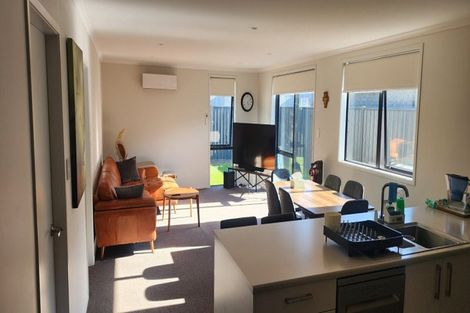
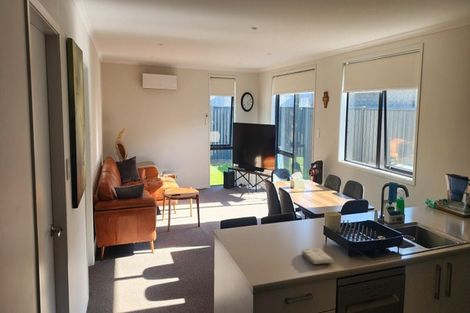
+ washcloth [301,247,334,265]
